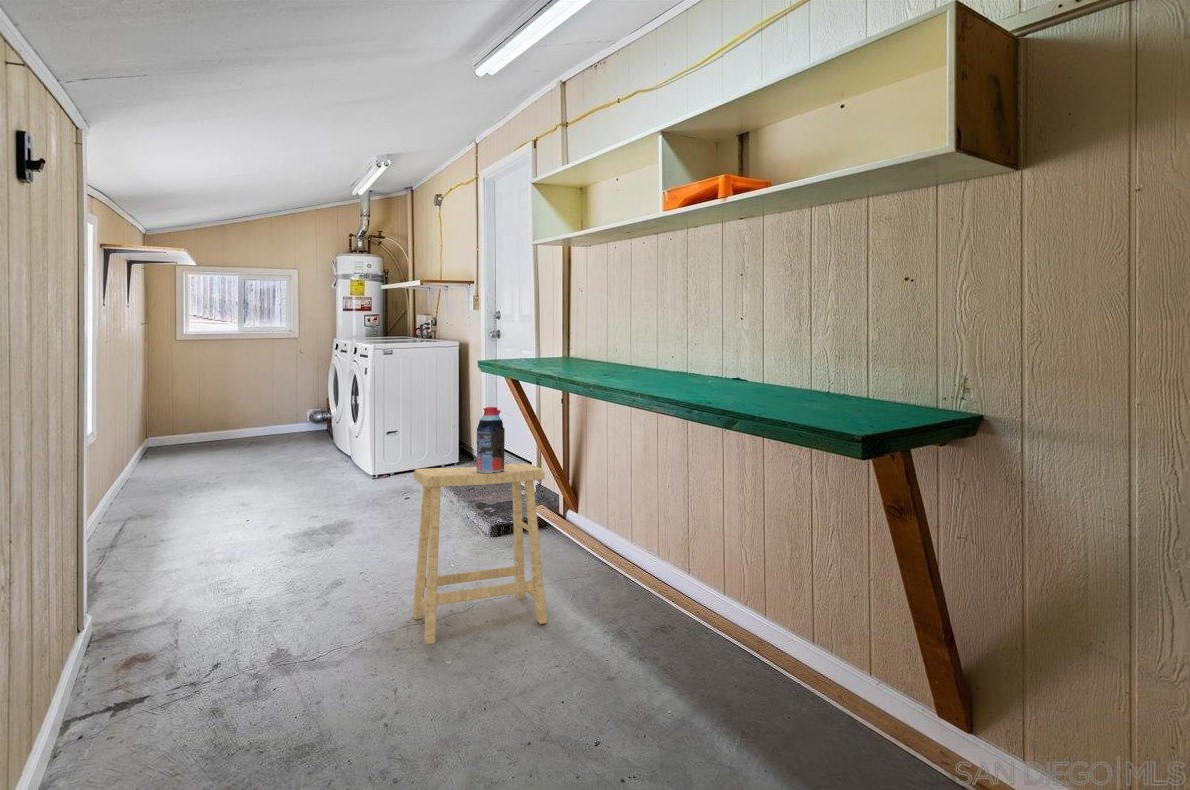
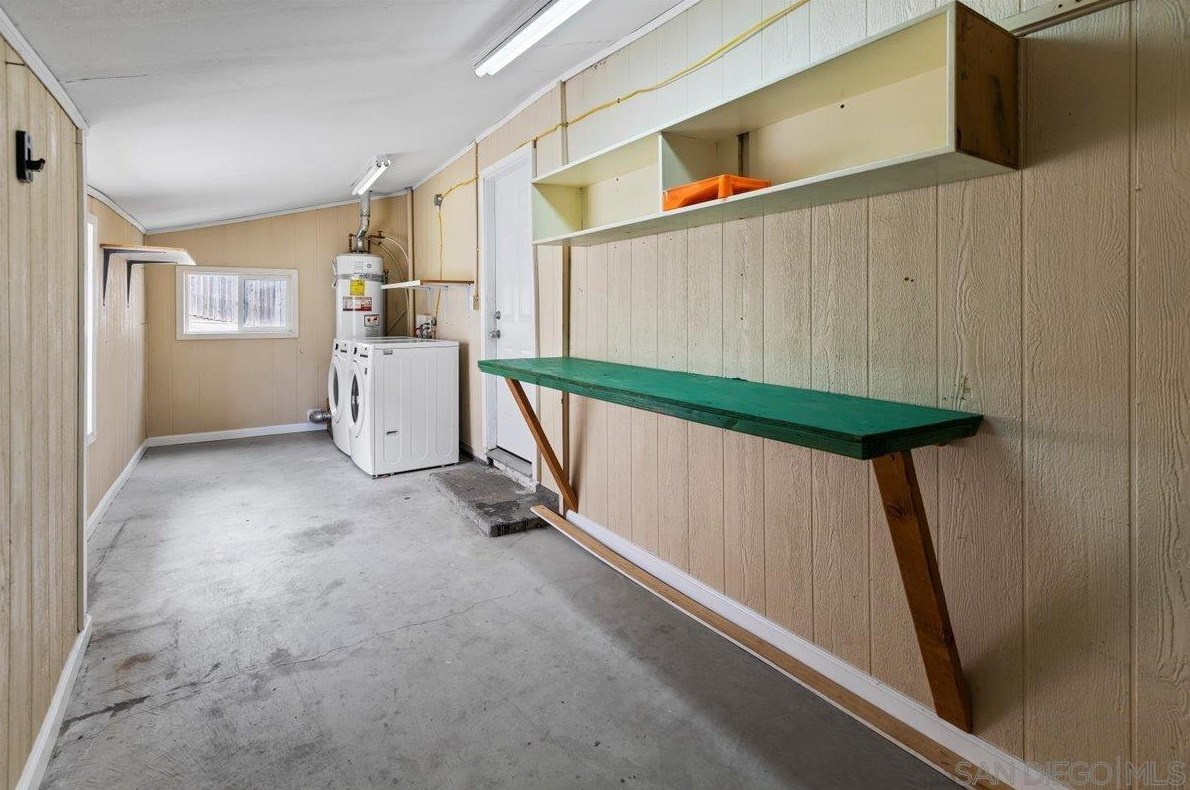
- stool [412,462,548,645]
- bottle [476,406,506,473]
